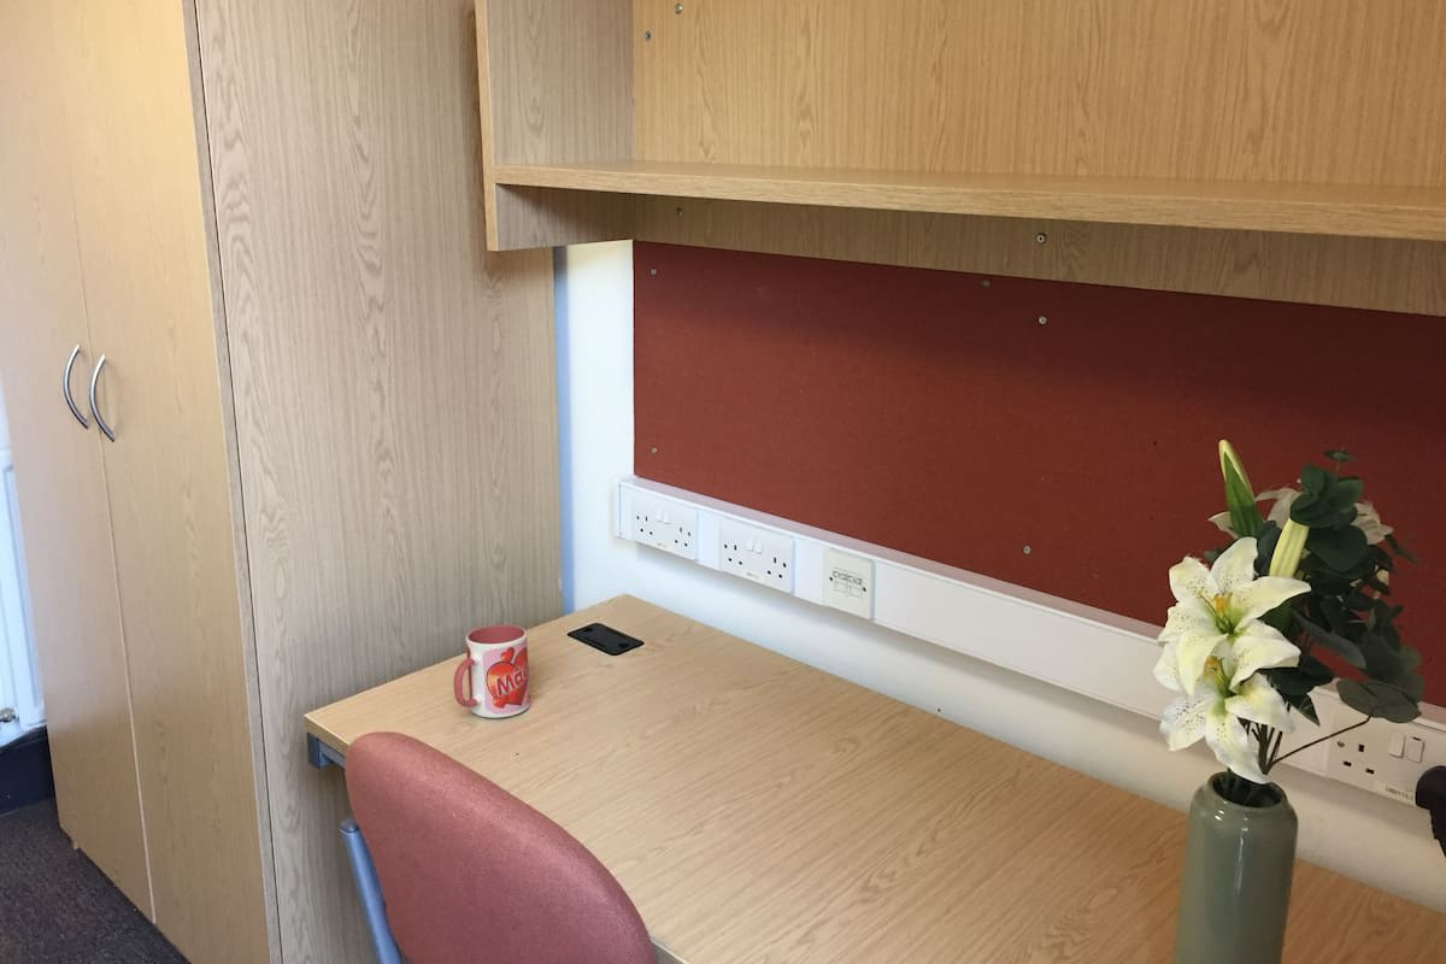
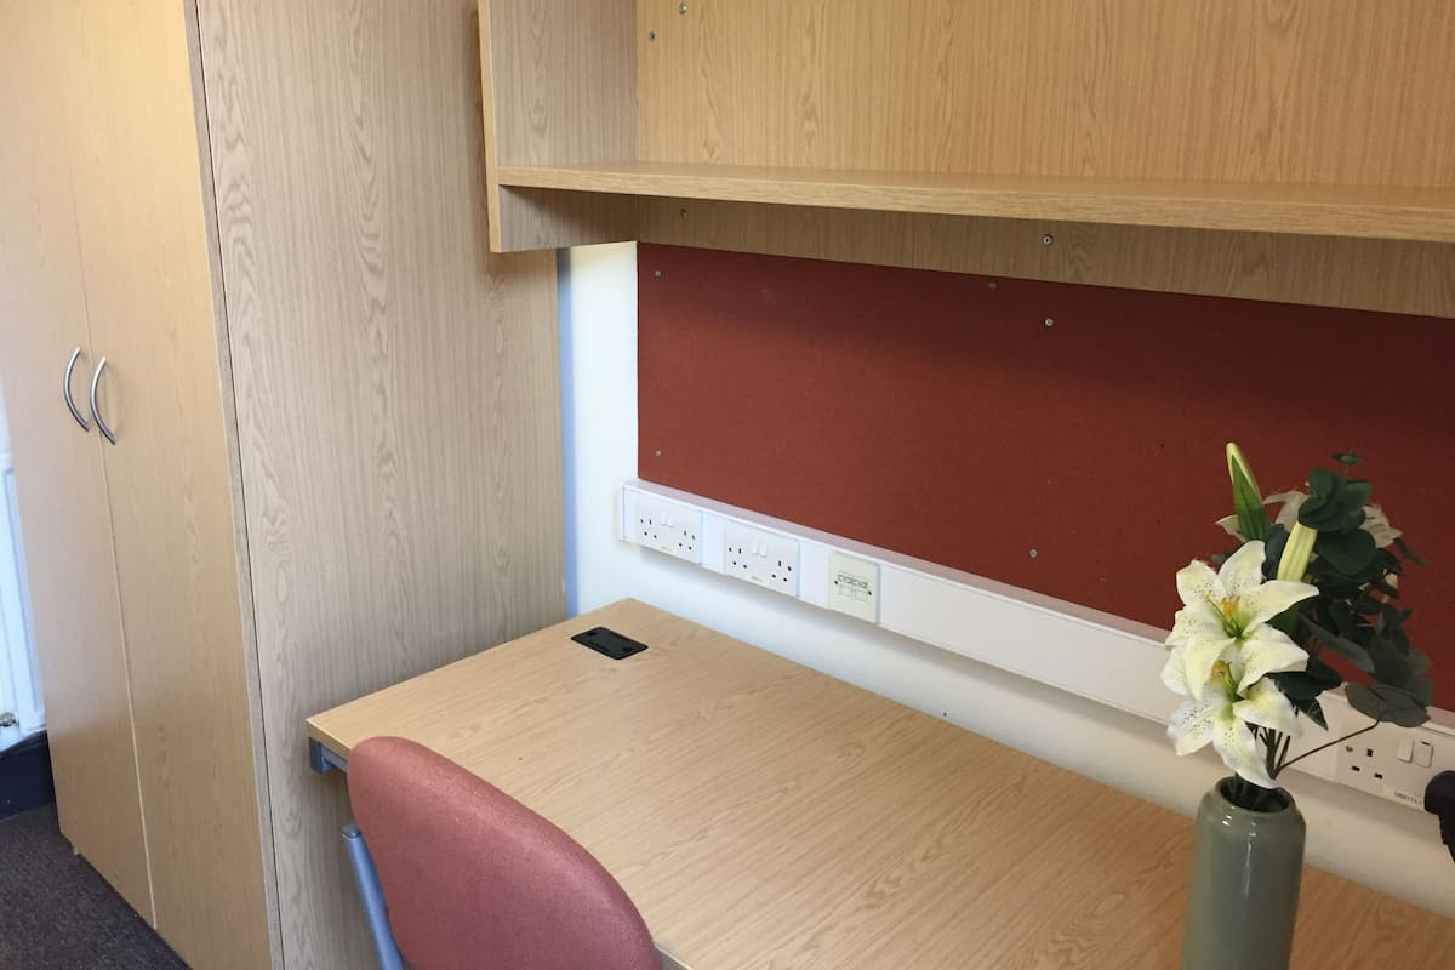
- mug [453,624,531,719]
